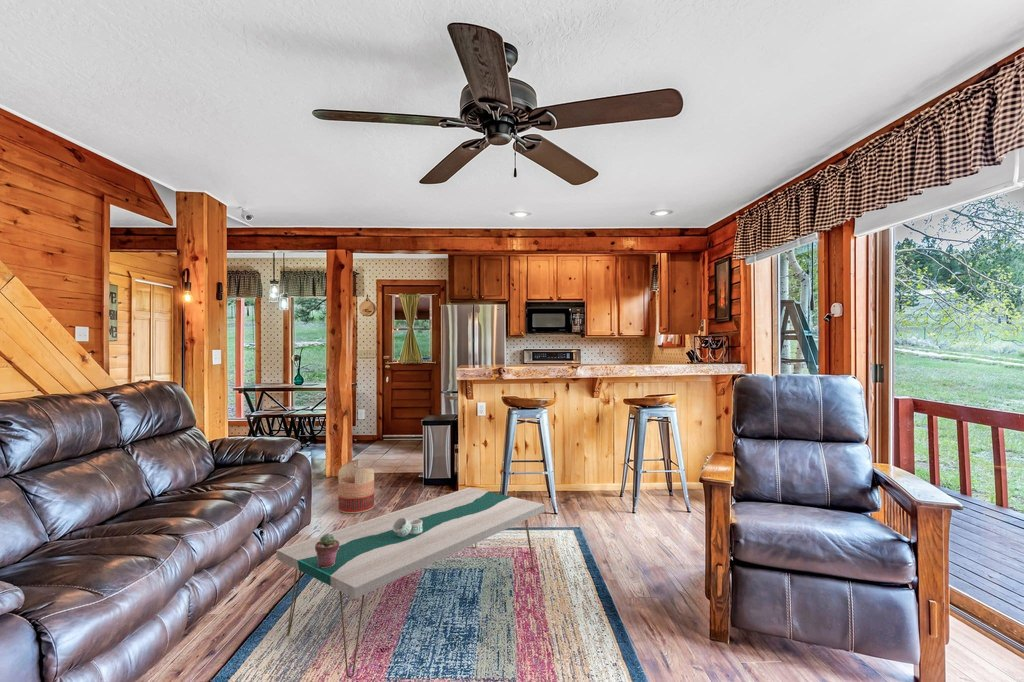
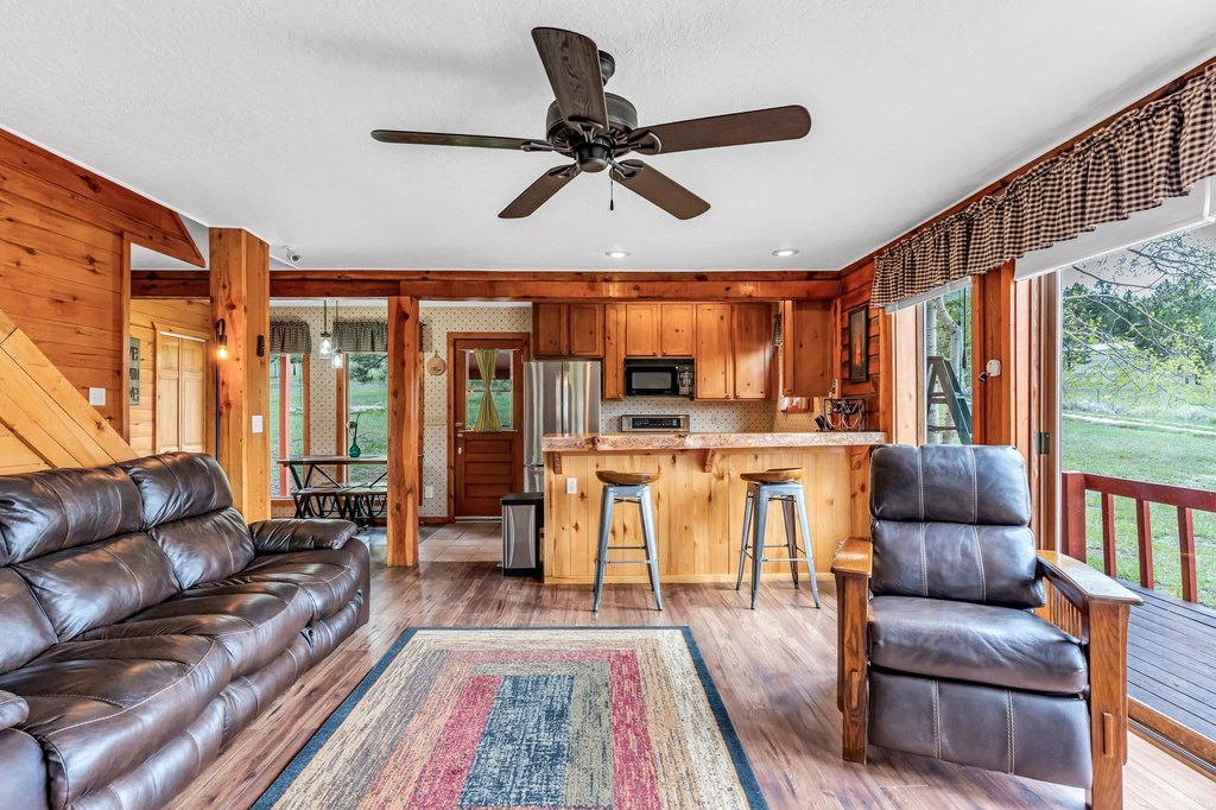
- coffee table [276,486,546,679]
- potted succulent [315,532,339,568]
- basket [337,457,375,514]
- napkin ring [393,517,422,537]
